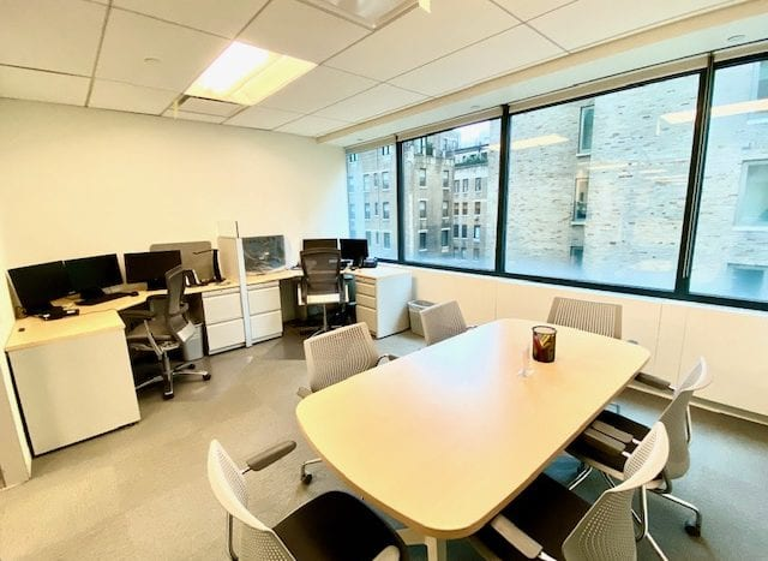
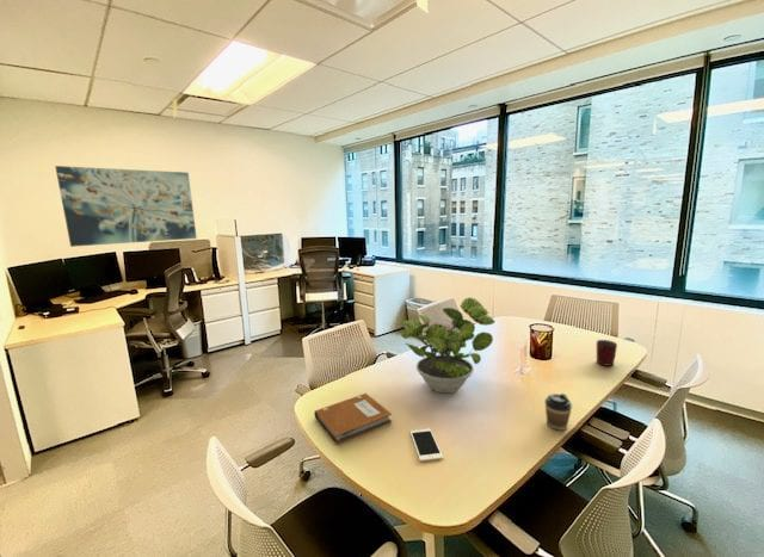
+ cell phone [409,427,444,463]
+ mug [596,339,618,367]
+ notebook [313,392,393,446]
+ coffee cup [543,392,573,432]
+ potted plant [400,296,497,394]
+ wall art [54,165,198,248]
